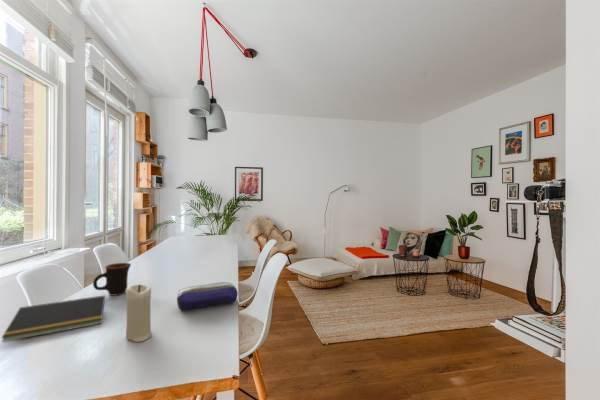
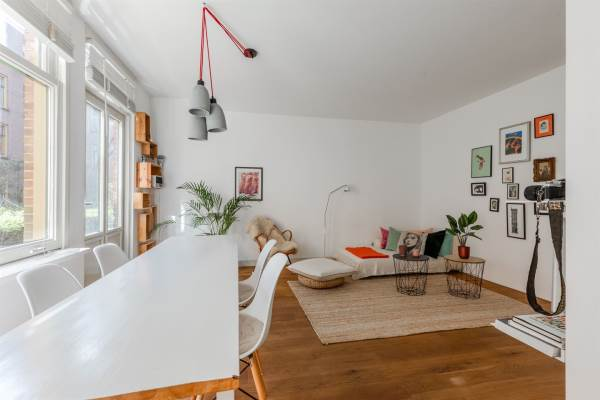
- notepad [0,294,106,343]
- candle [125,283,152,343]
- pencil case [176,281,239,311]
- mug [92,262,132,296]
